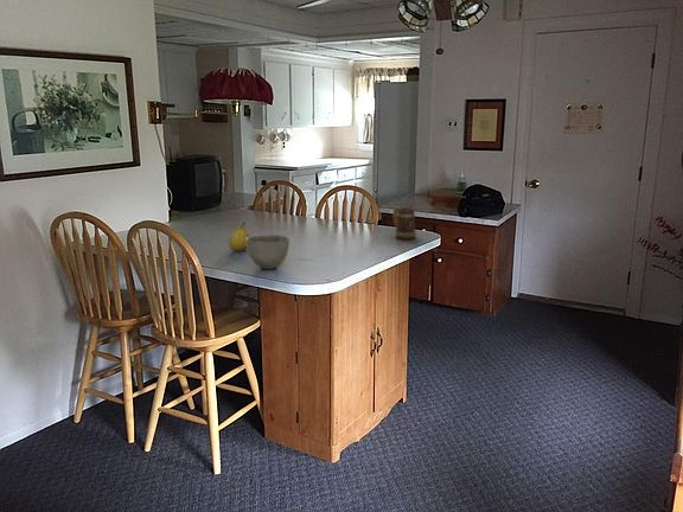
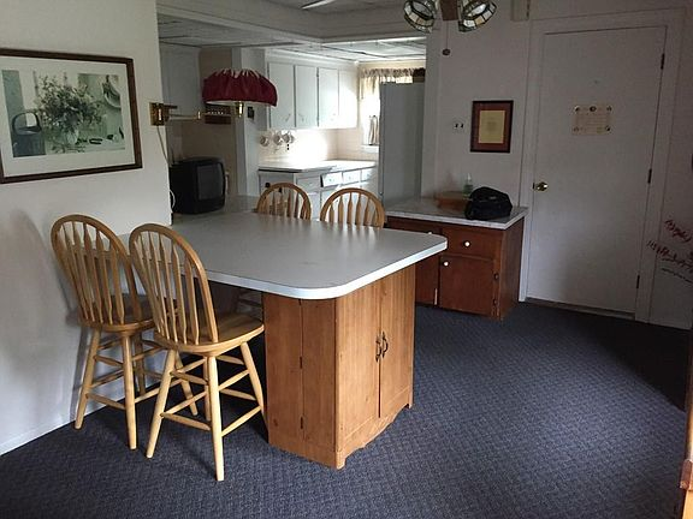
- fruit [228,220,250,252]
- mug [391,205,417,241]
- bowl [245,233,291,270]
